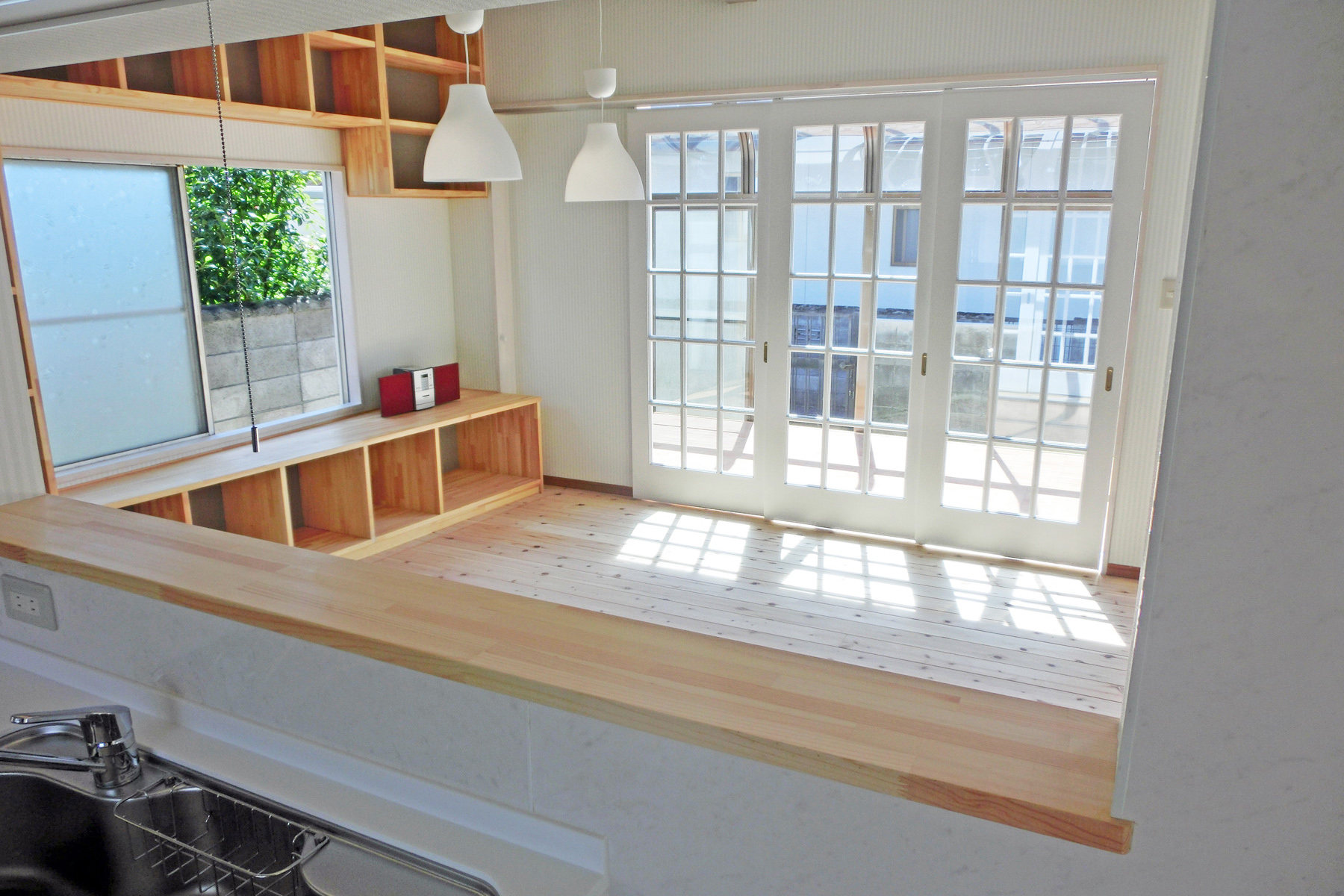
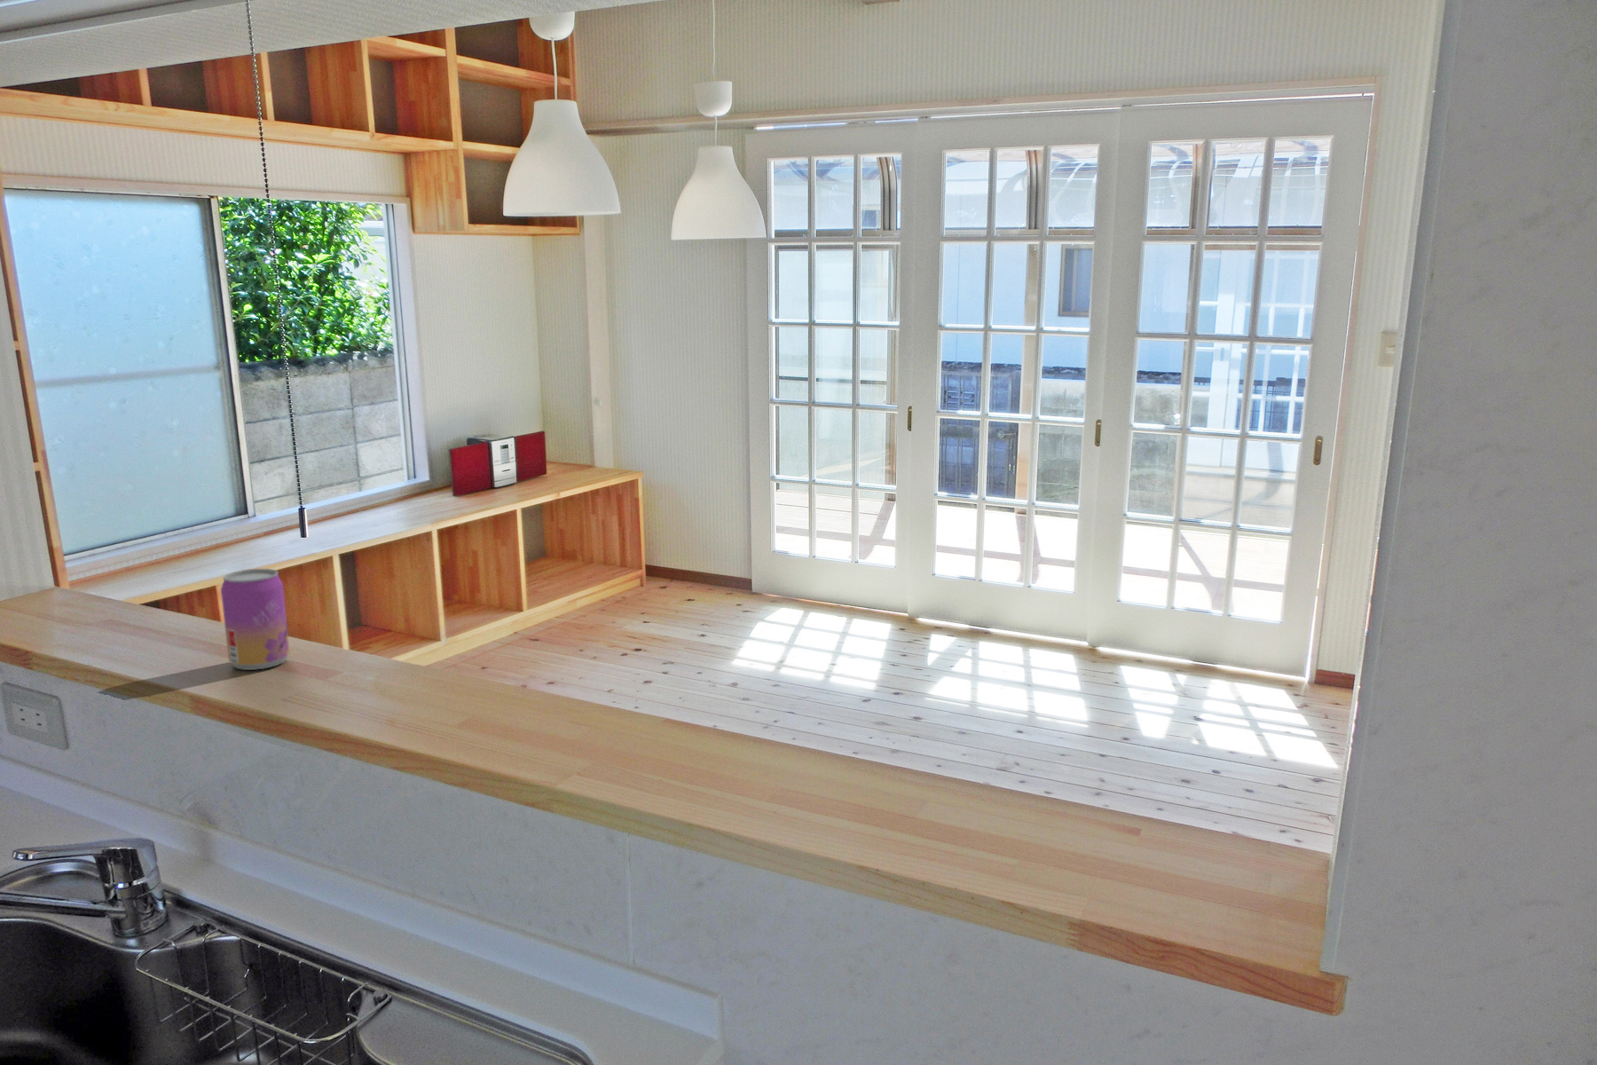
+ beer can [220,568,291,670]
